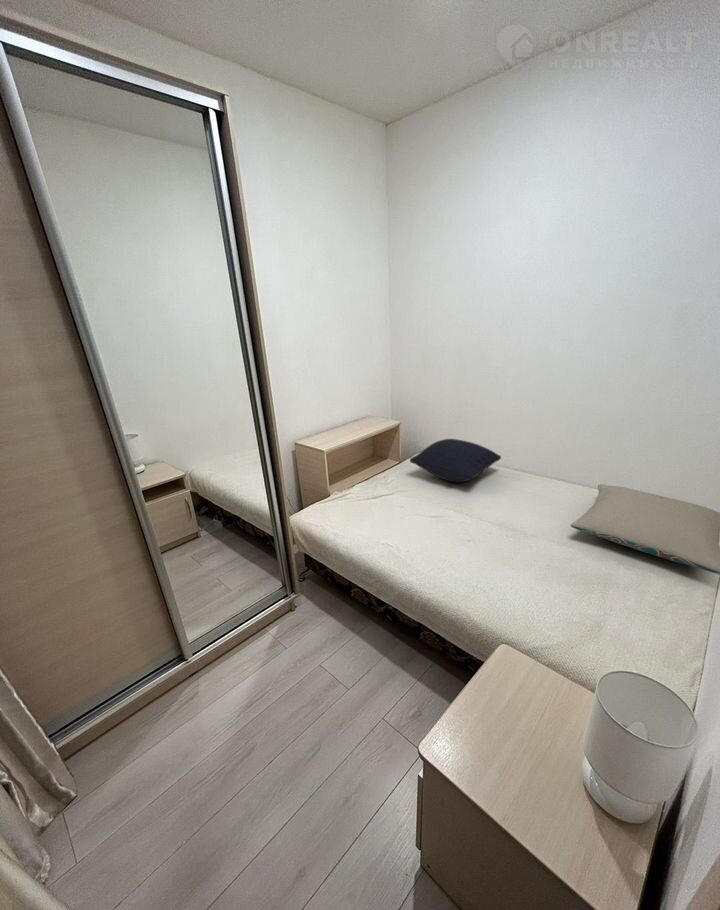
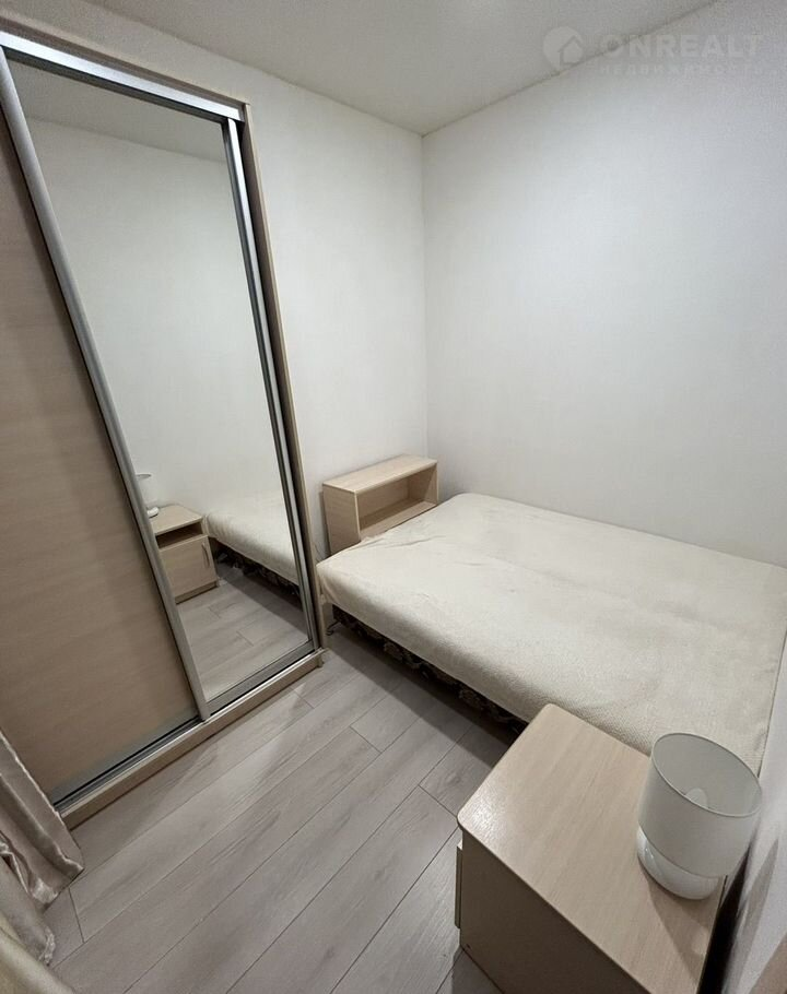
- pillow [409,438,502,483]
- pillow [570,483,720,576]
